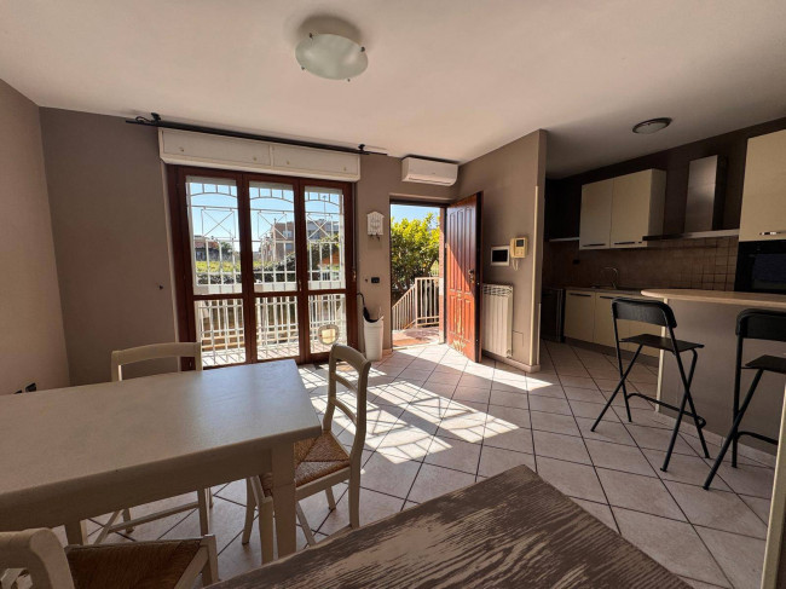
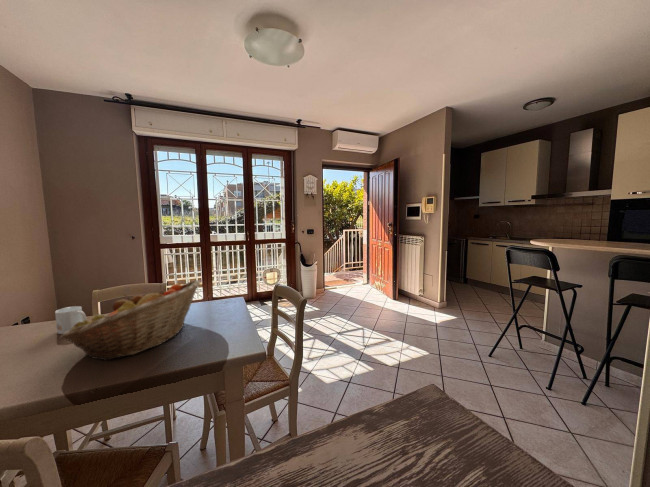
+ mug [54,305,88,335]
+ fruit basket [58,279,201,362]
